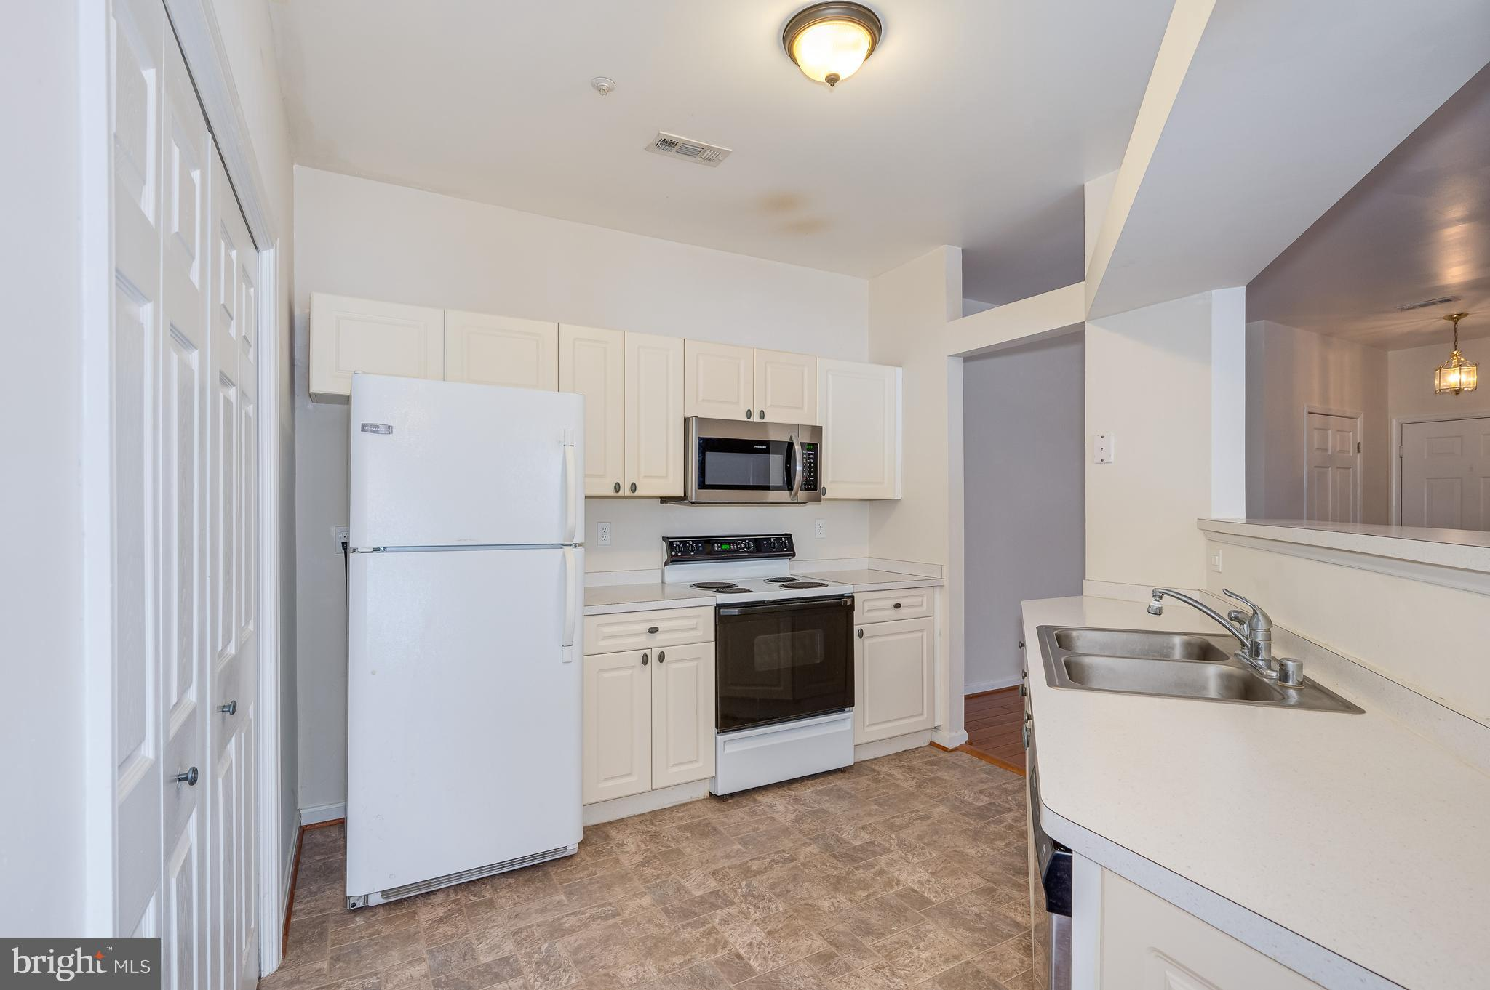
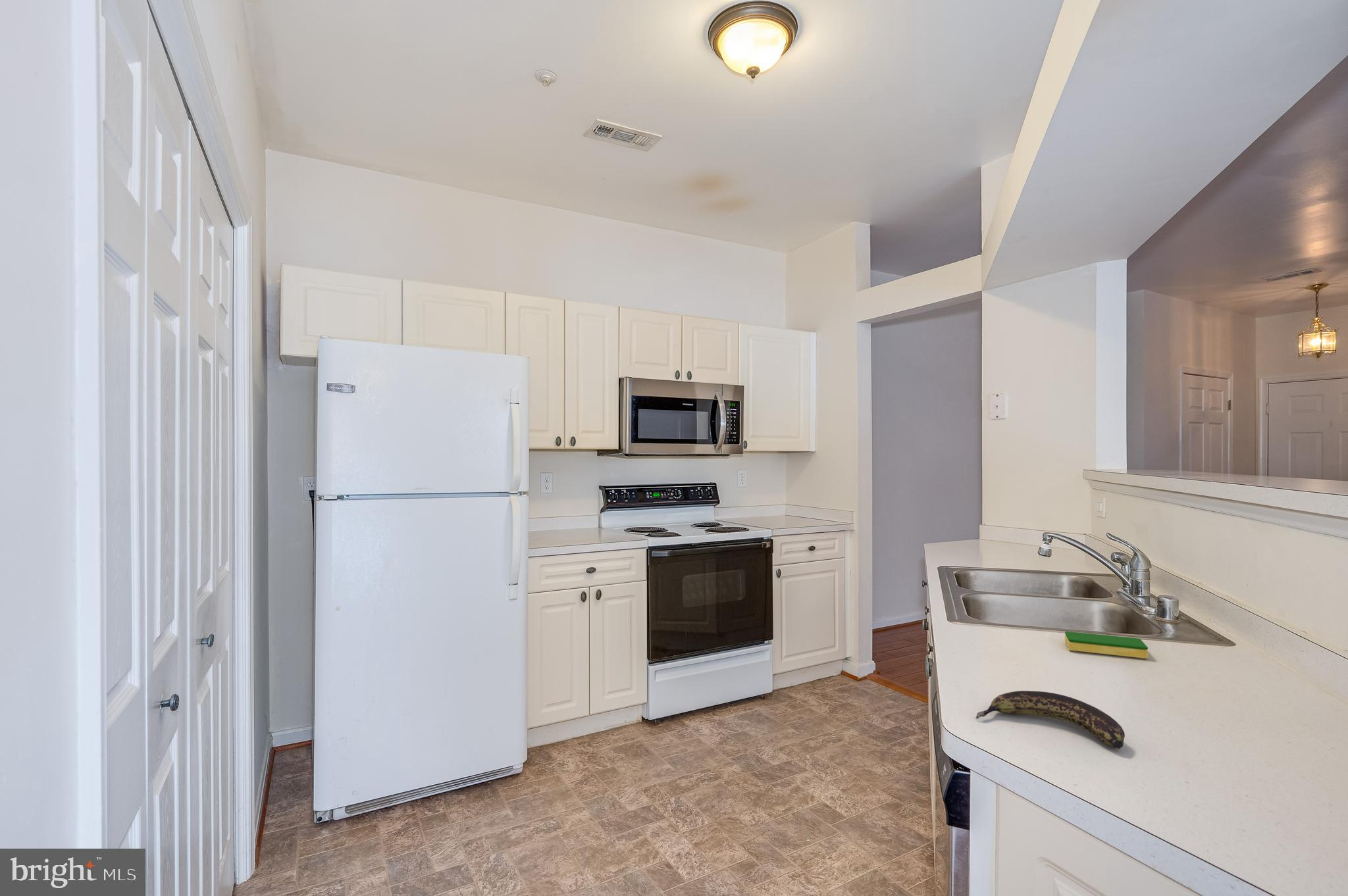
+ banana [975,690,1126,749]
+ dish sponge [1064,631,1149,659]
